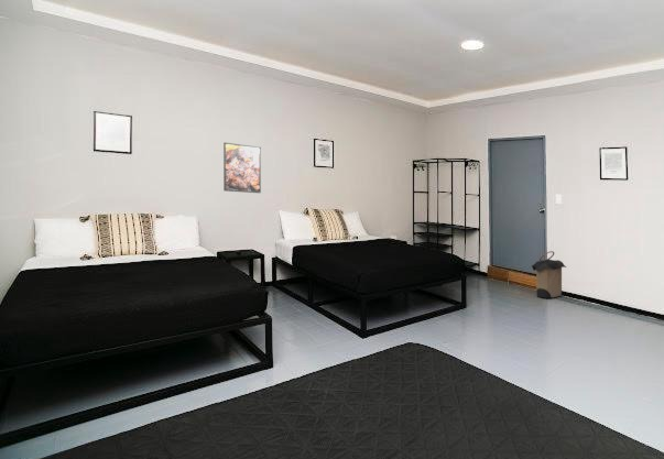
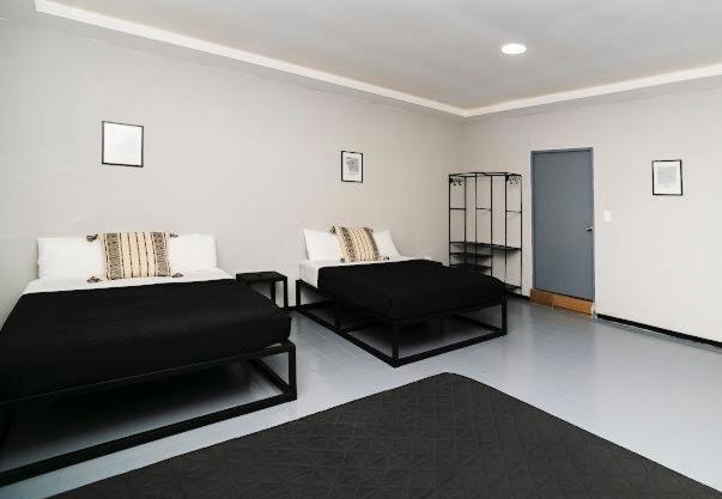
- laundry hamper [531,250,567,299]
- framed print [222,141,262,194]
